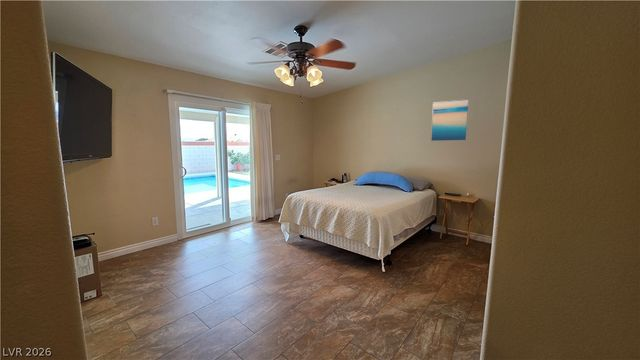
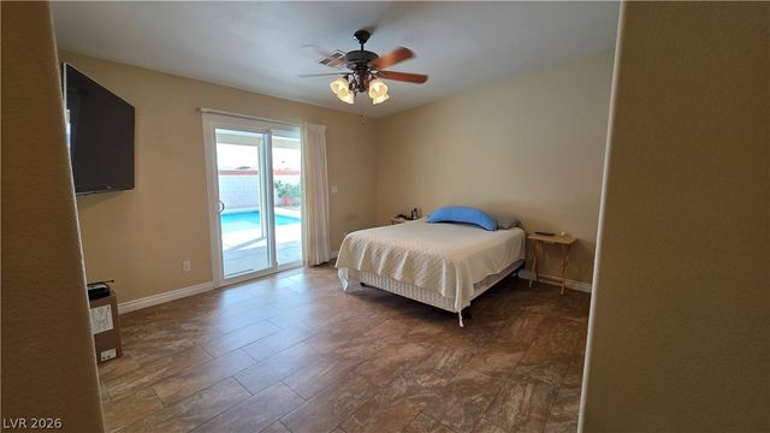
- wall art [430,98,471,142]
